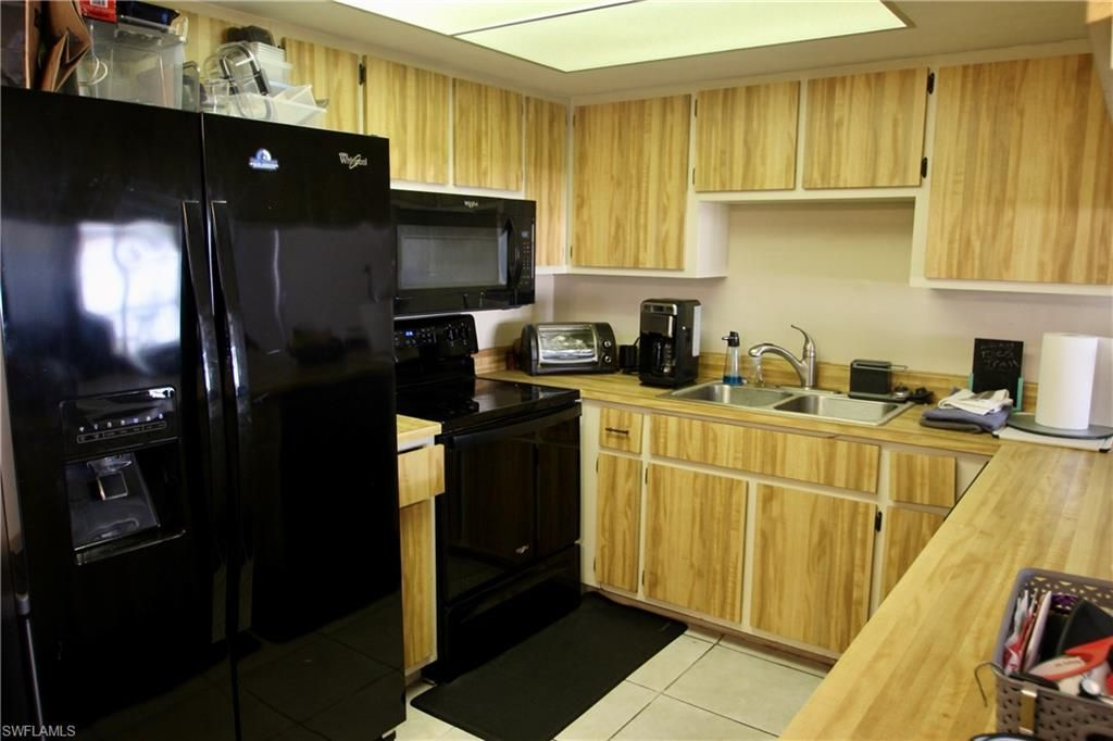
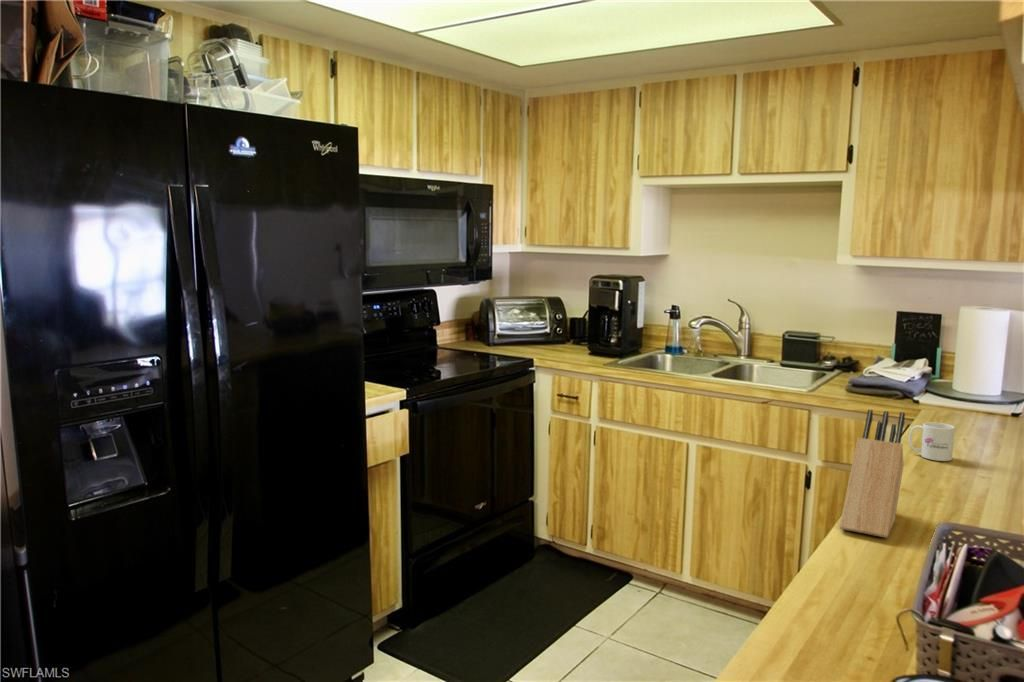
+ mug [908,421,956,462]
+ knife block [839,409,906,539]
